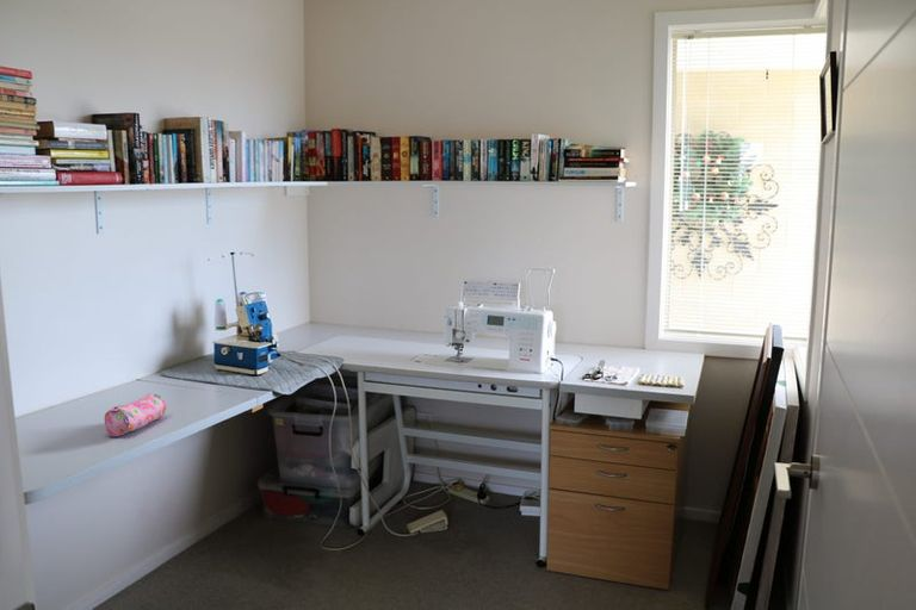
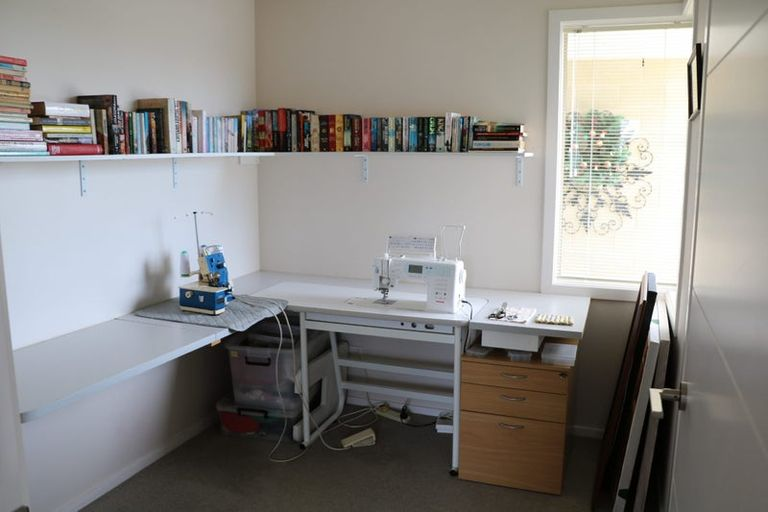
- pencil case [104,392,167,437]
